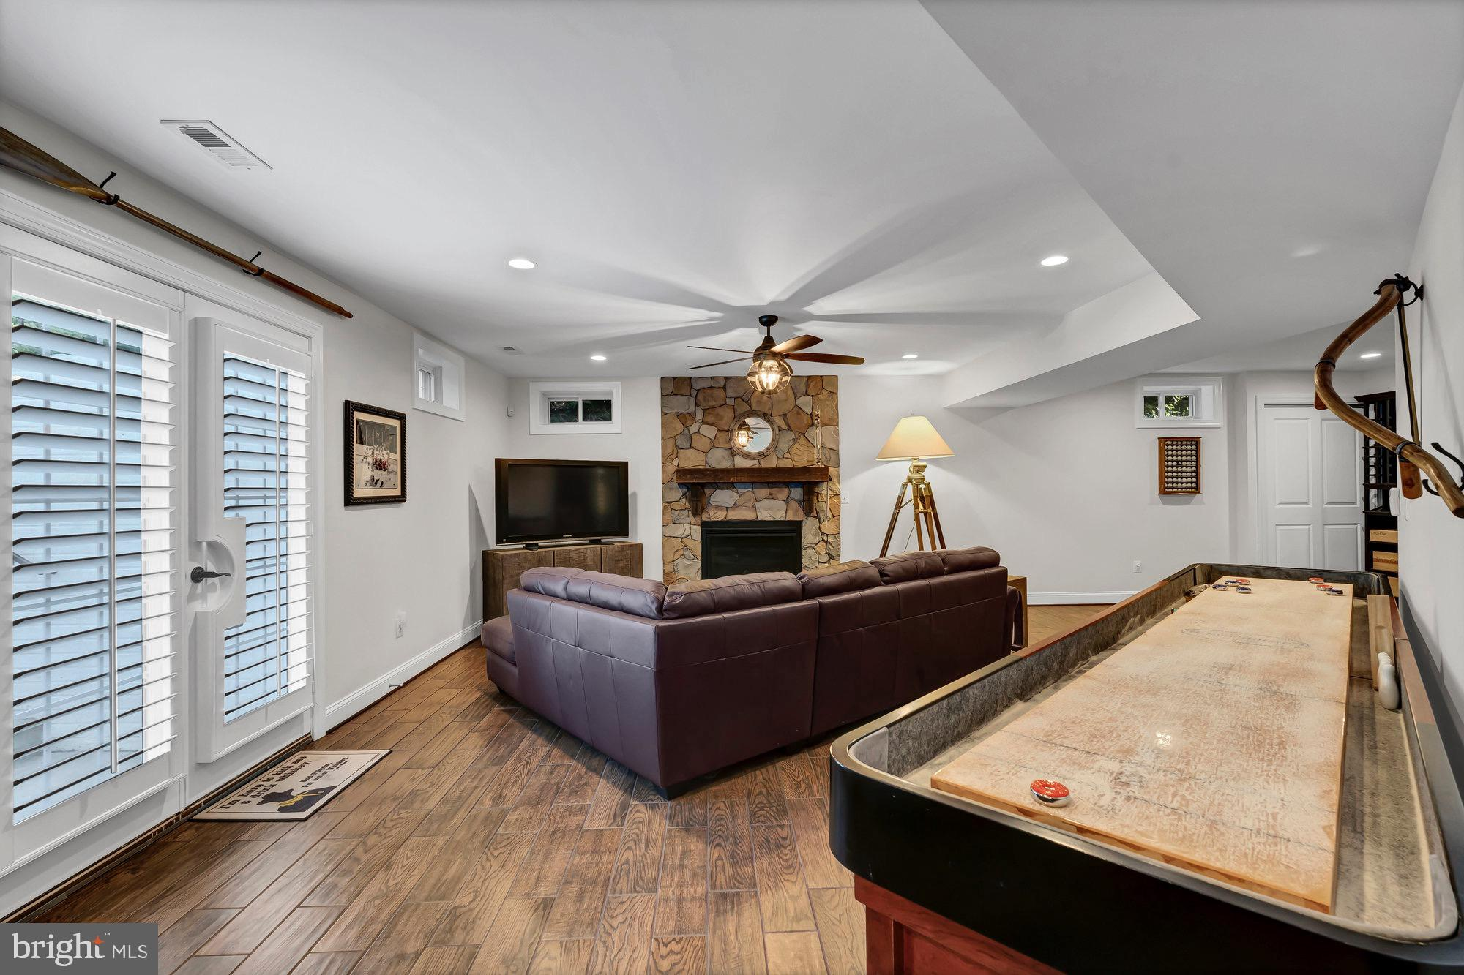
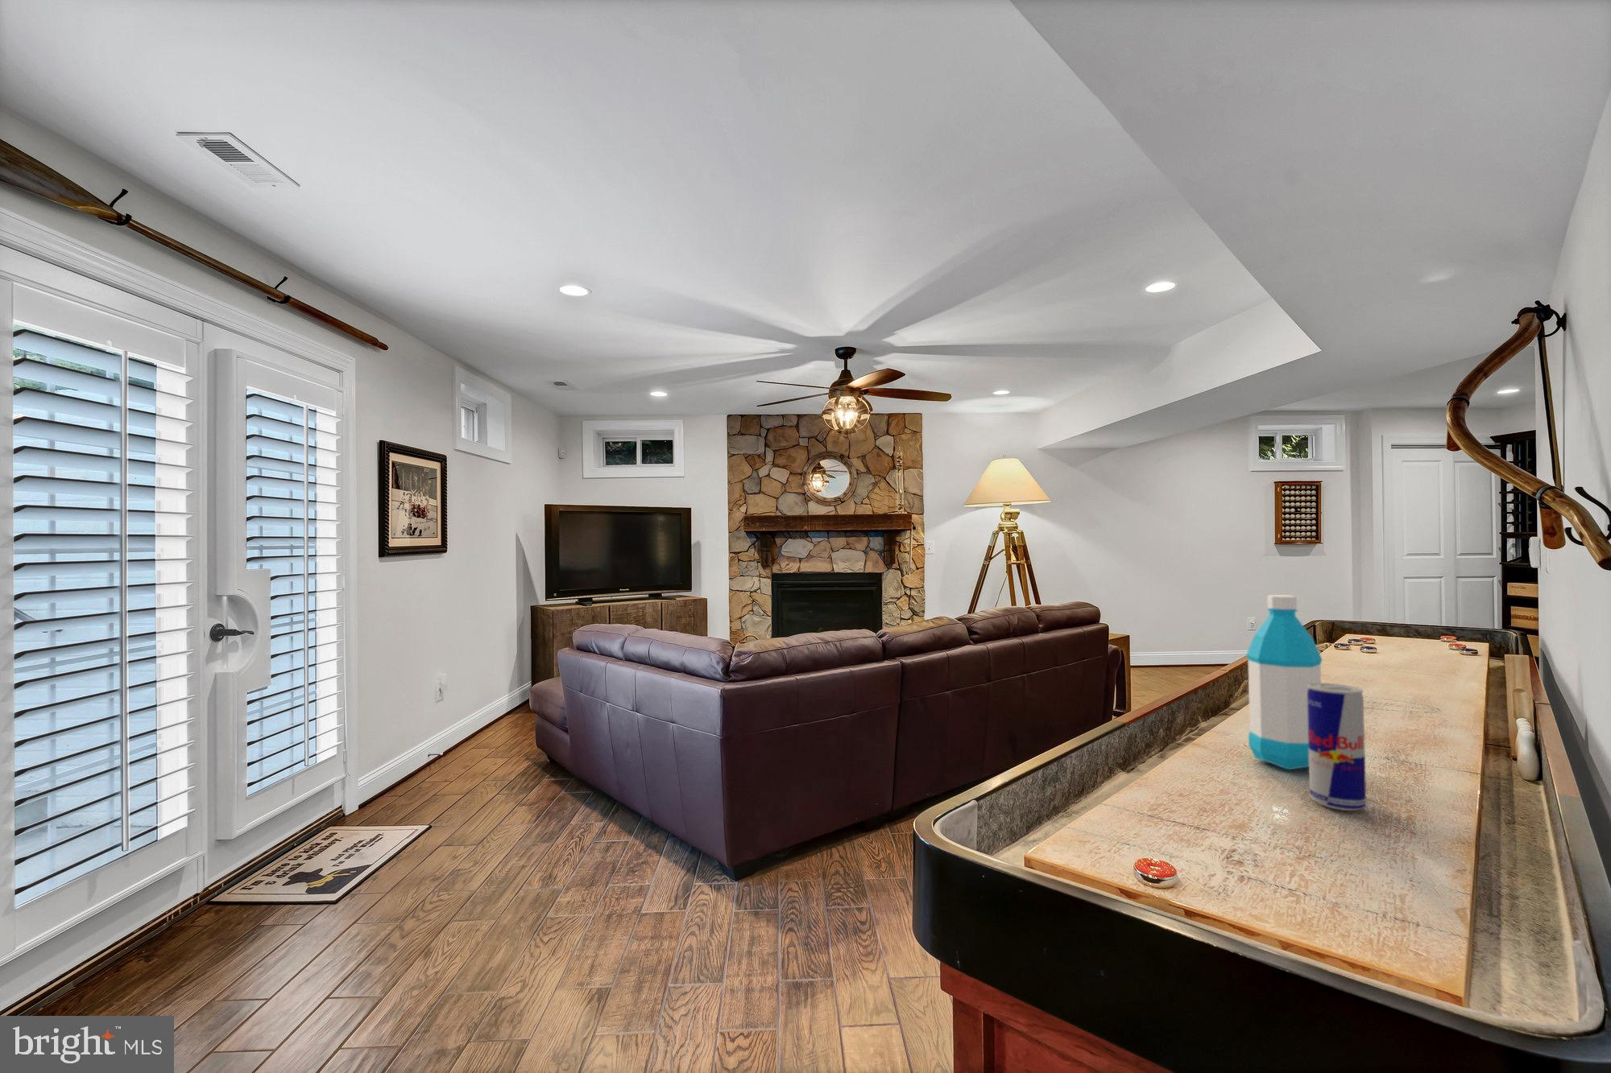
+ water bottle [1246,594,1324,770]
+ beverage can [1307,683,1367,812]
